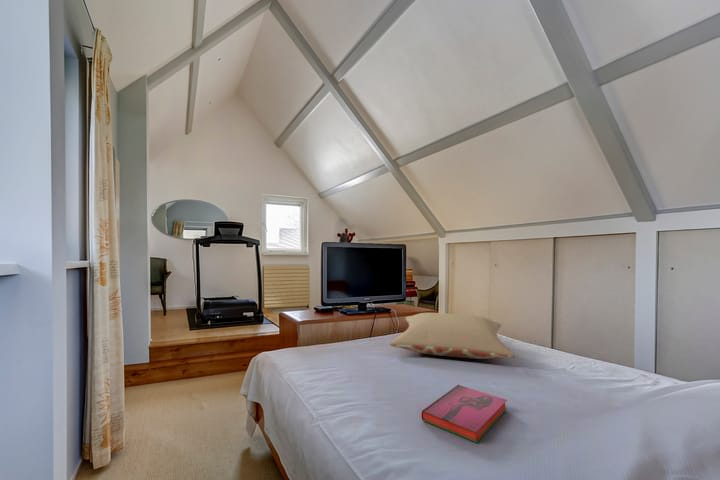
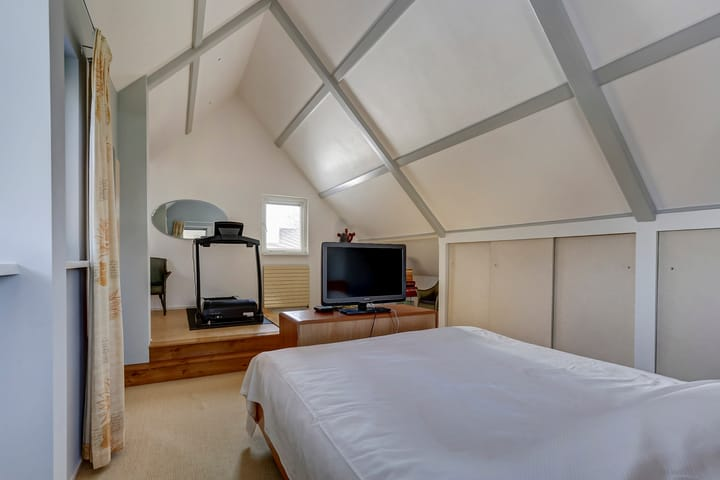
- hardback book [420,384,508,444]
- pillow [389,312,516,360]
